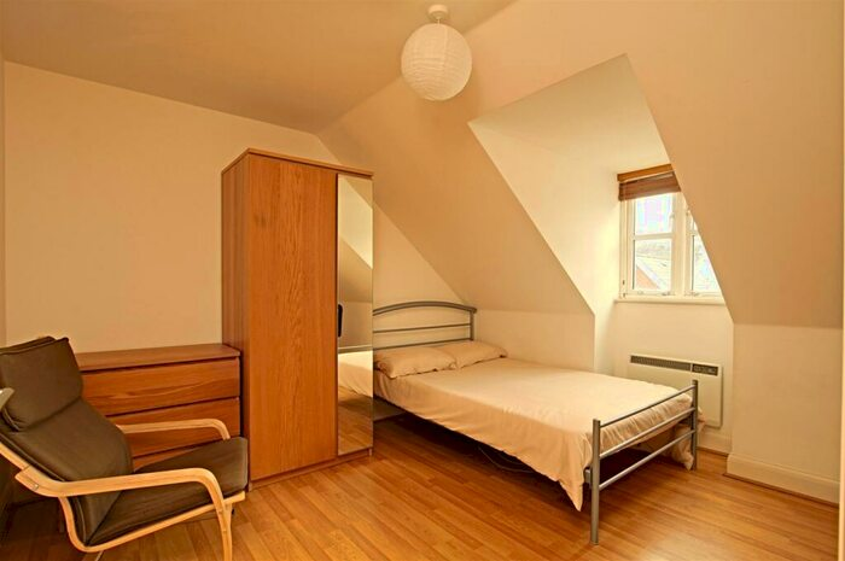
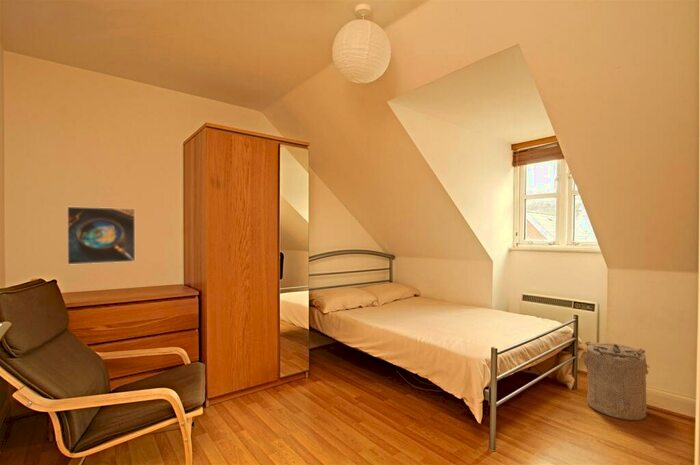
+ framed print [66,206,136,266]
+ laundry hamper [583,340,650,421]
